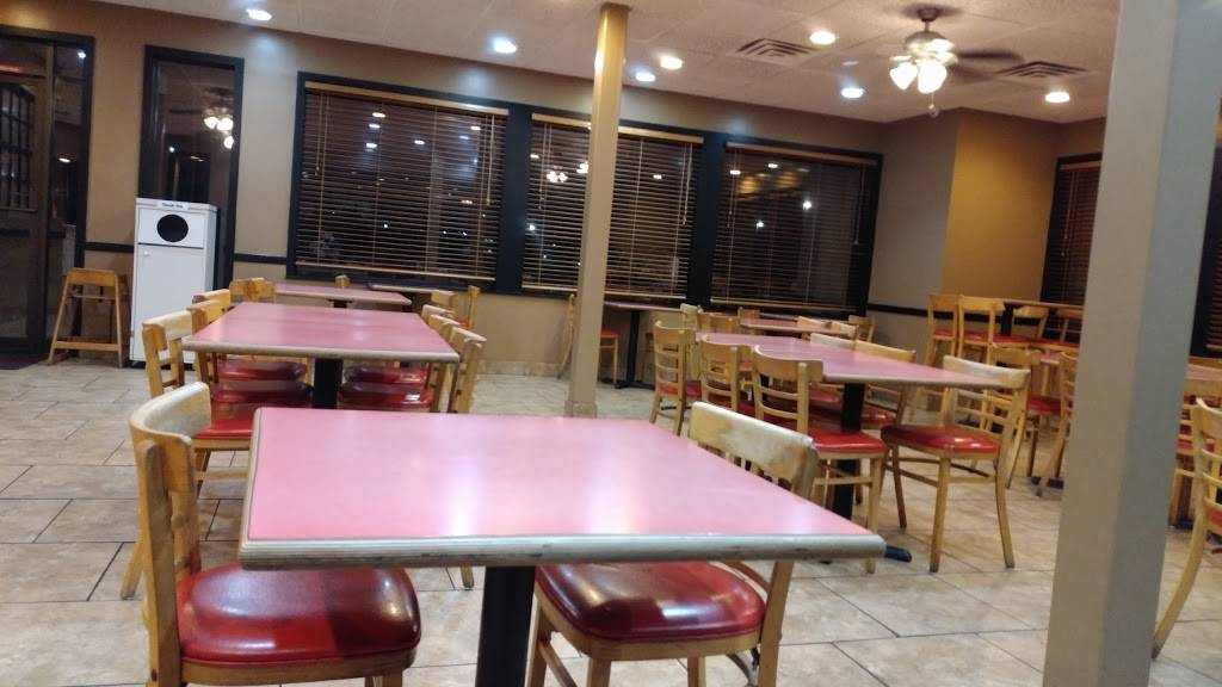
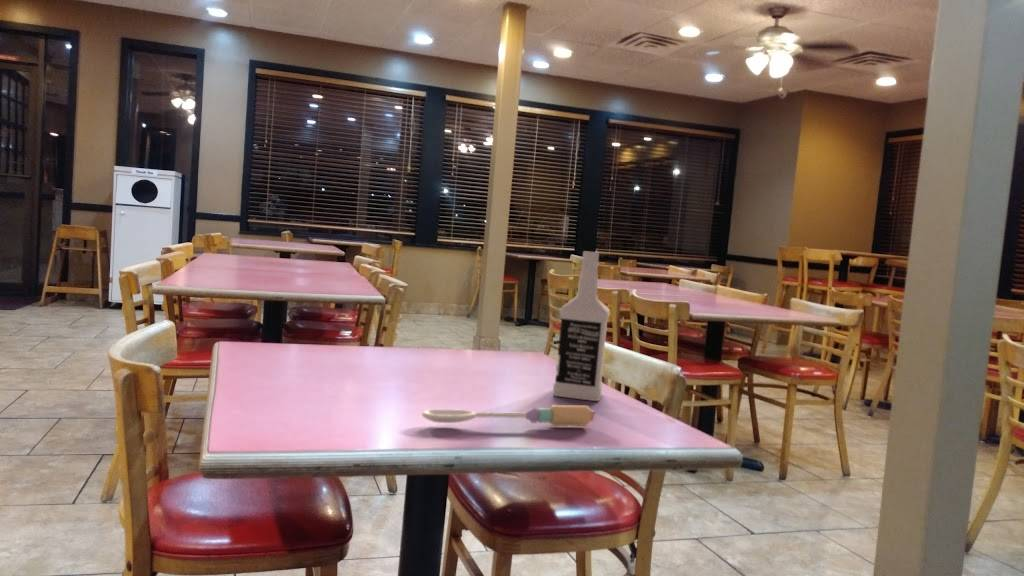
+ spoon [421,404,596,427]
+ vodka [552,250,611,402]
